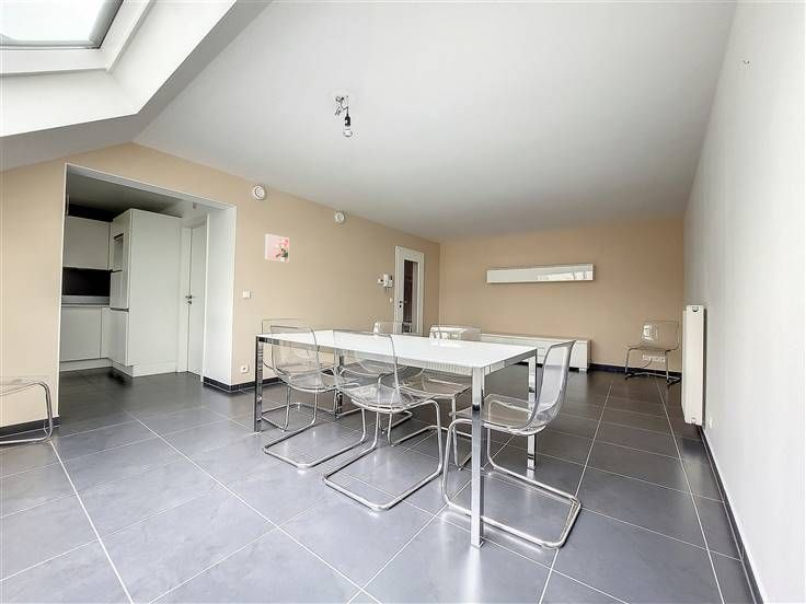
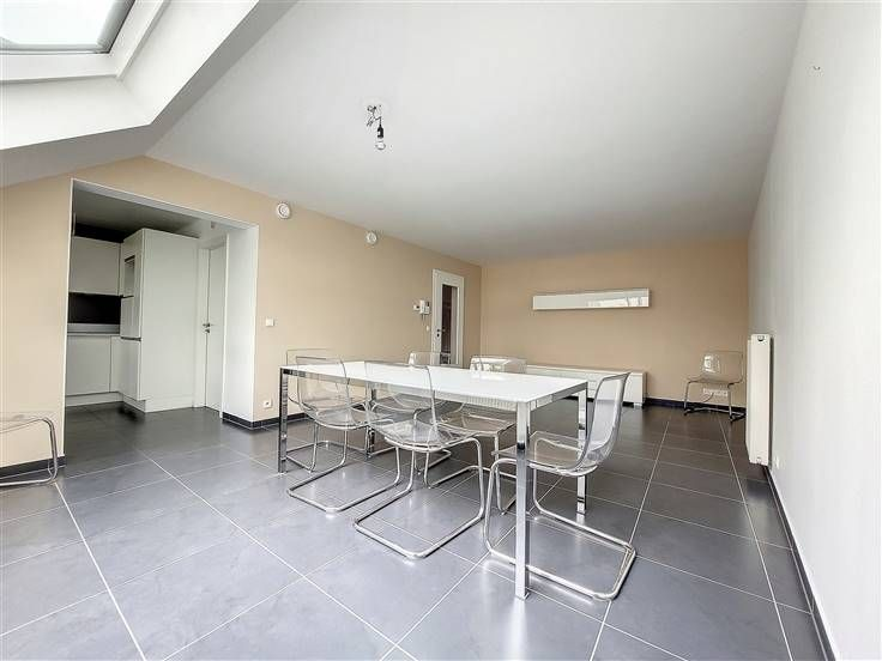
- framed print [264,233,290,263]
